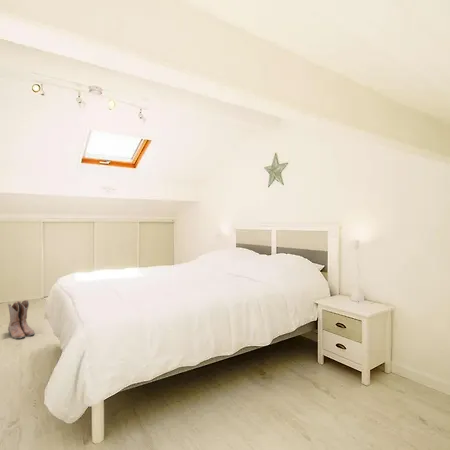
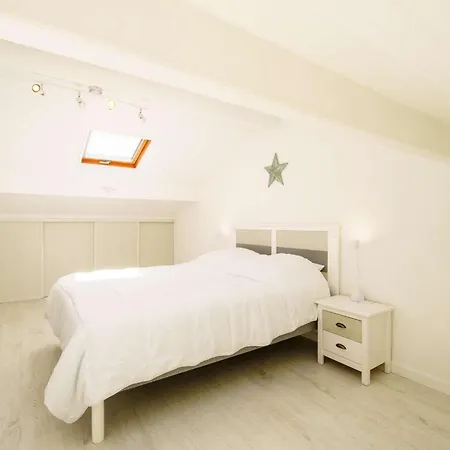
- boots [7,299,36,340]
